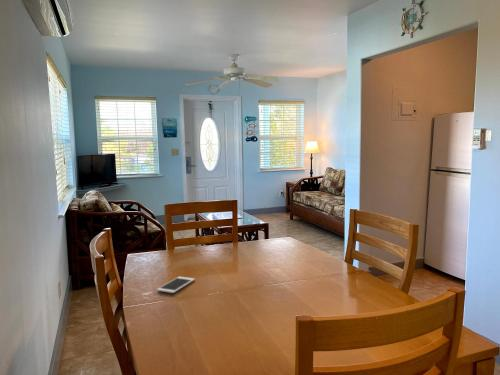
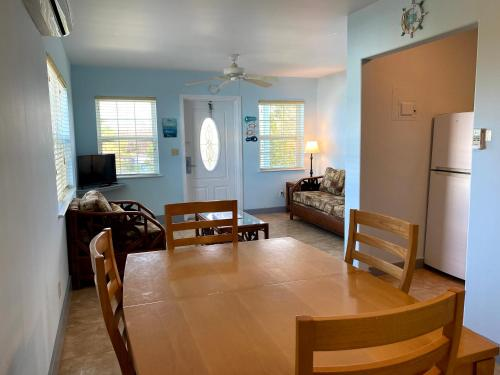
- cell phone [156,276,196,294]
